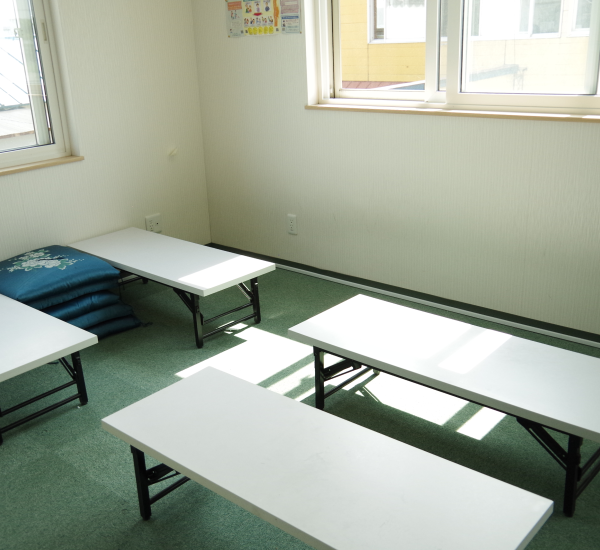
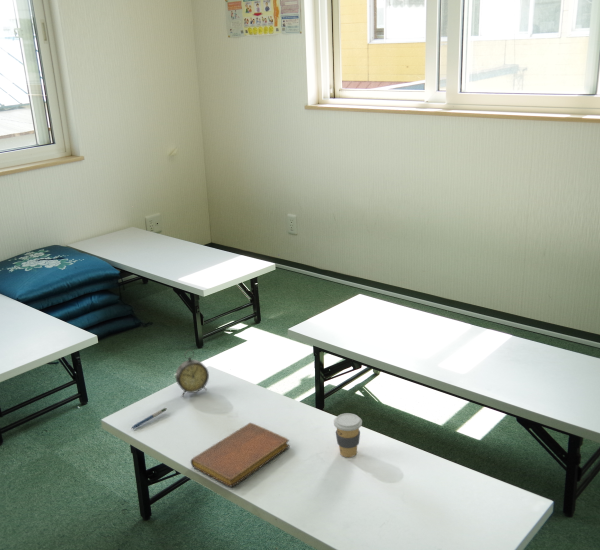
+ notebook [190,422,291,488]
+ pen [131,407,168,429]
+ coffee cup [333,412,363,458]
+ alarm clock [175,349,210,397]
